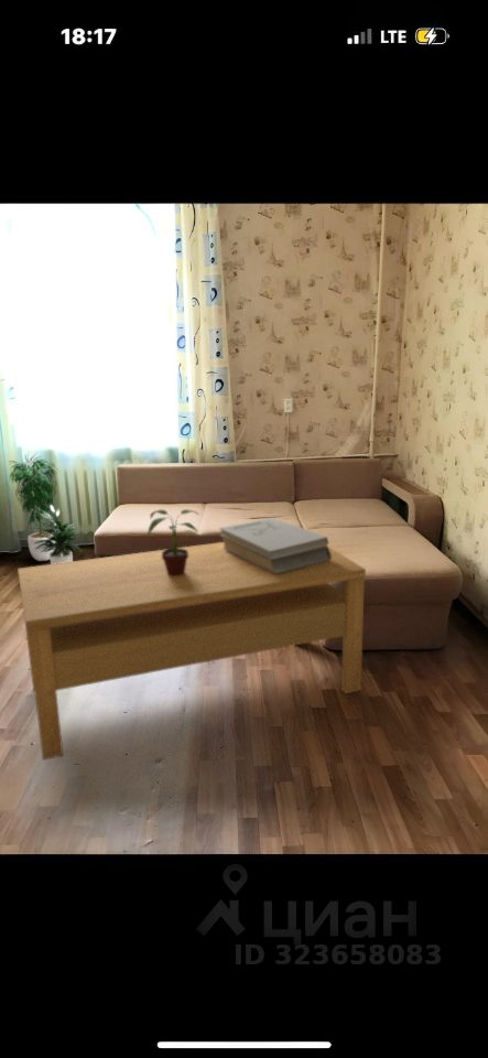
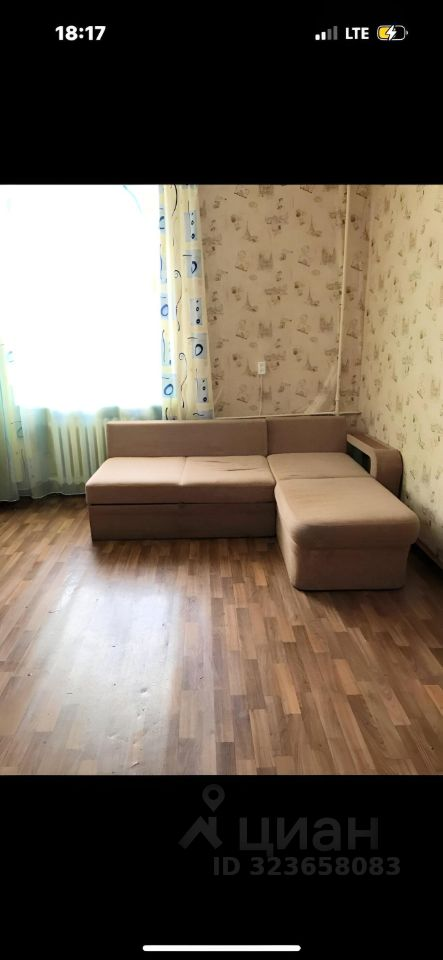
- potted plant [8,452,84,564]
- potted plant [147,508,200,576]
- coffee table [17,541,367,762]
- books [218,517,332,573]
